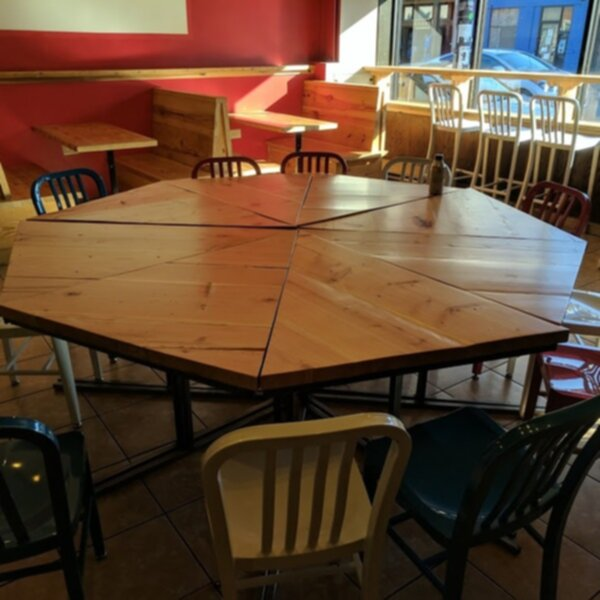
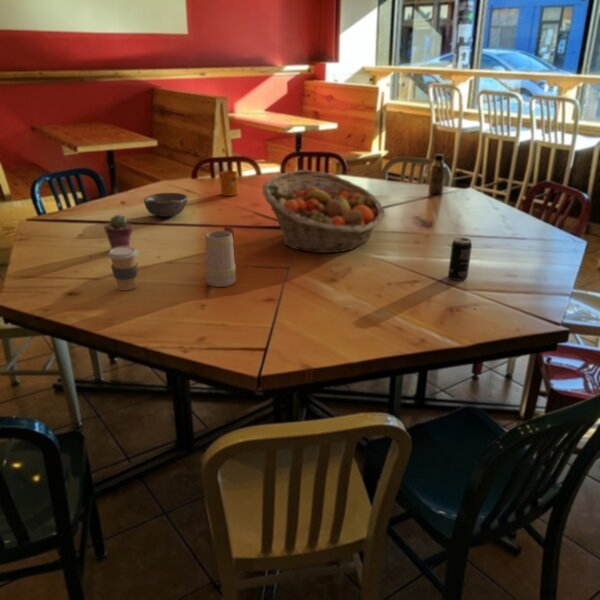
+ coffee cup [107,246,139,291]
+ beverage can [447,236,473,281]
+ fruit basket [261,169,385,254]
+ potted succulent [103,213,134,250]
+ mug [219,170,240,197]
+ bowl [143,192,189,218]
+ mug [204,225,237,288]
